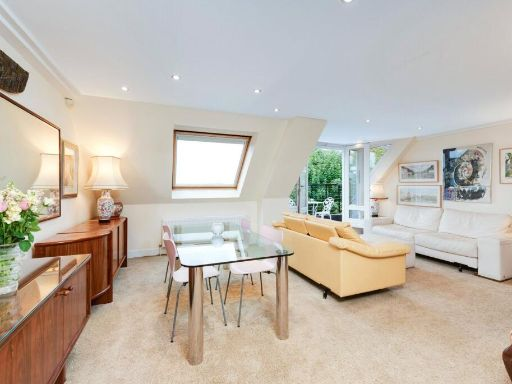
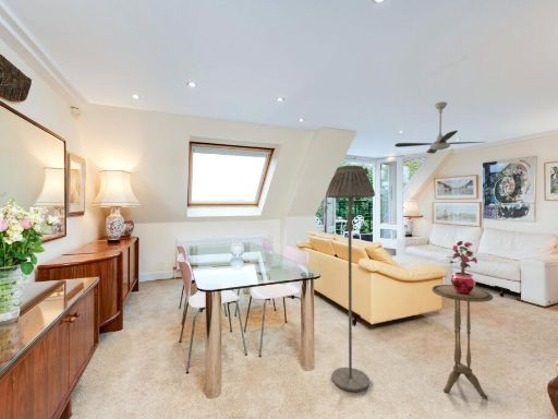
+ ceiling fan [395,100,485,155]
+ floor lamp [325,165,376,393]
+ side table [432,284,494,399]
+ potted plant [446,240,480,295]
